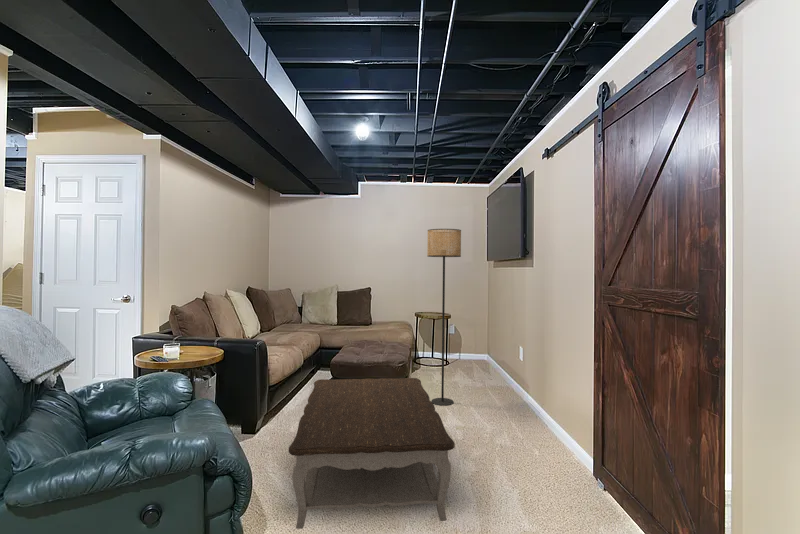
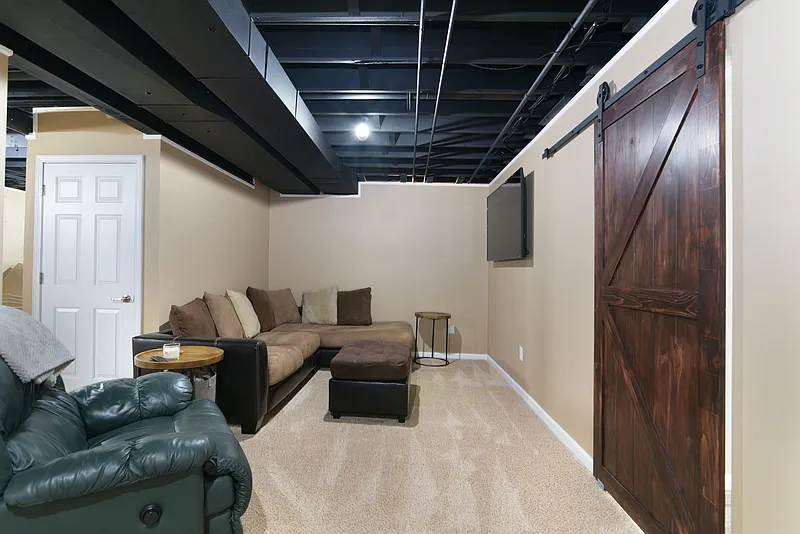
- floor lamp [426,228,462,407]
- coffee table [287,377,456,530]
